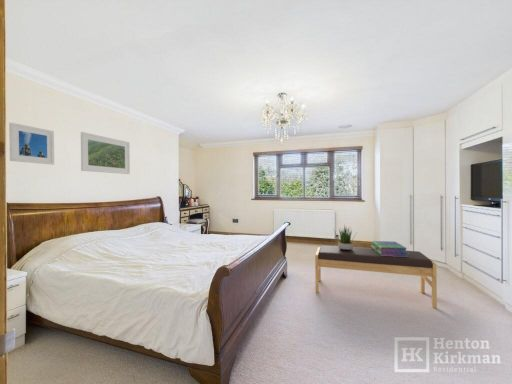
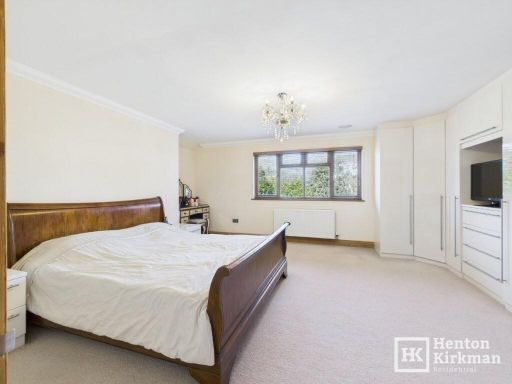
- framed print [80,131,131,175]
- bench [314,244,438,309]
- stack of books [370,240,409,257]
- potted plant [332,223,357,251]
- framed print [8,122,55,166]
